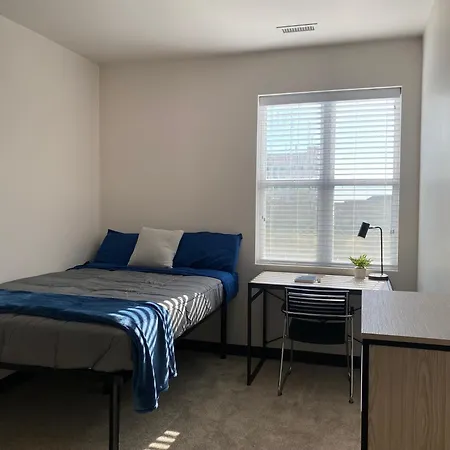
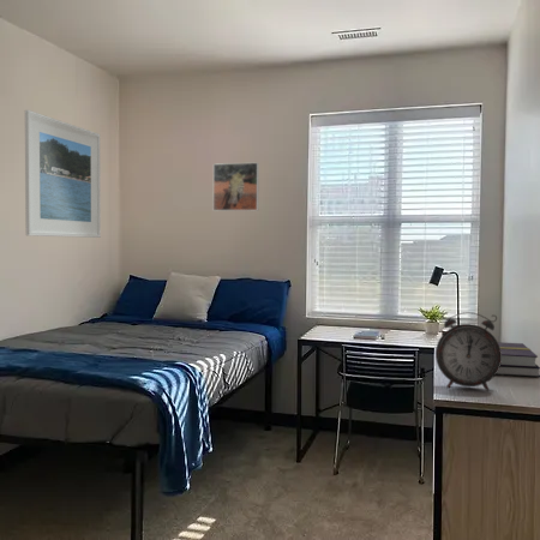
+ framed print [24,109,102,239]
+ alarm clock [434,311,502,392]
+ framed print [212,162,260,212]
+ book [496,341,540,378]
